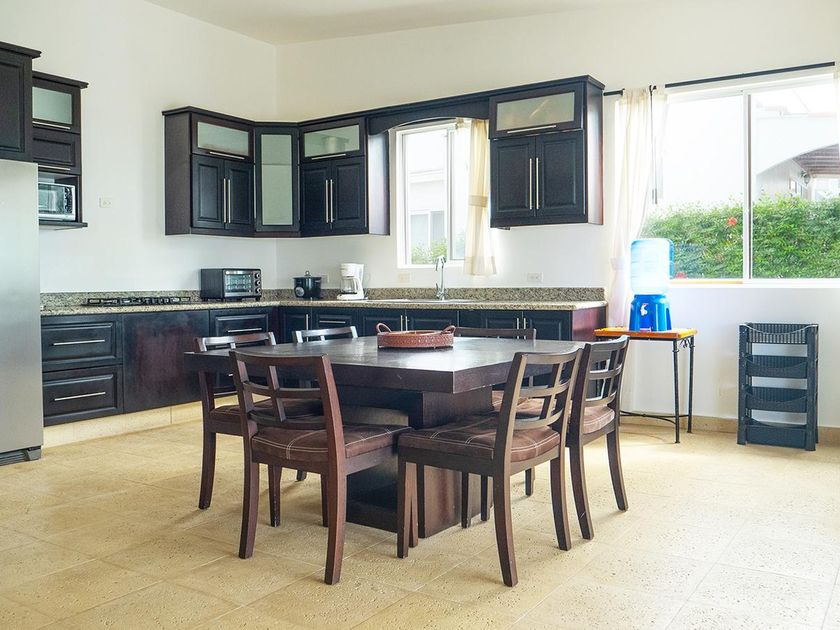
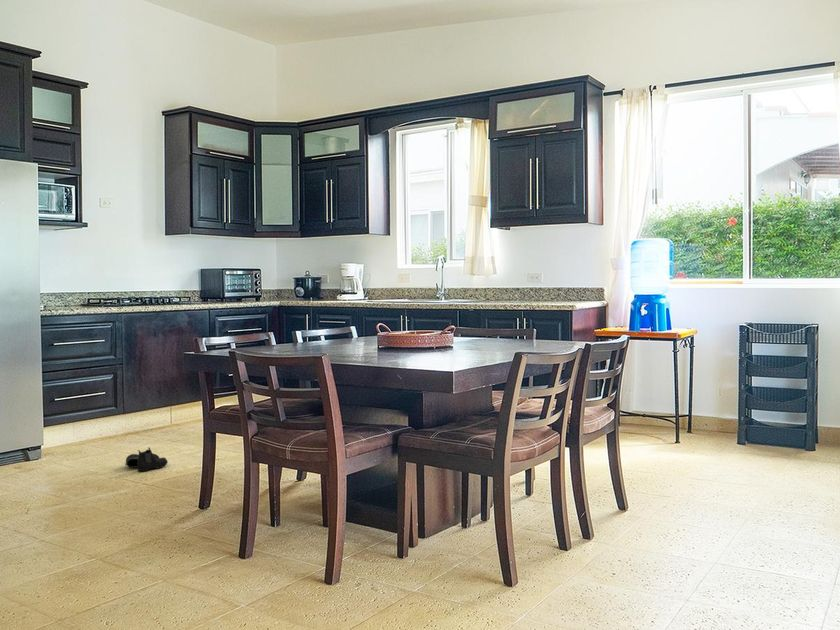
+ boots [124,446,169,472]
